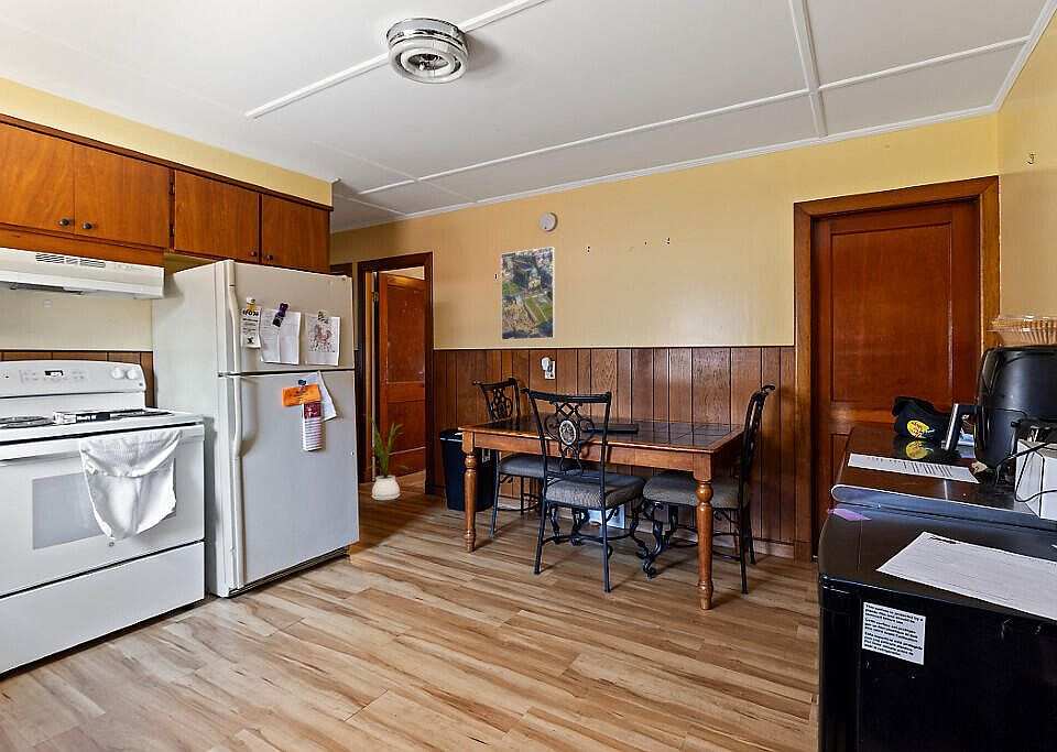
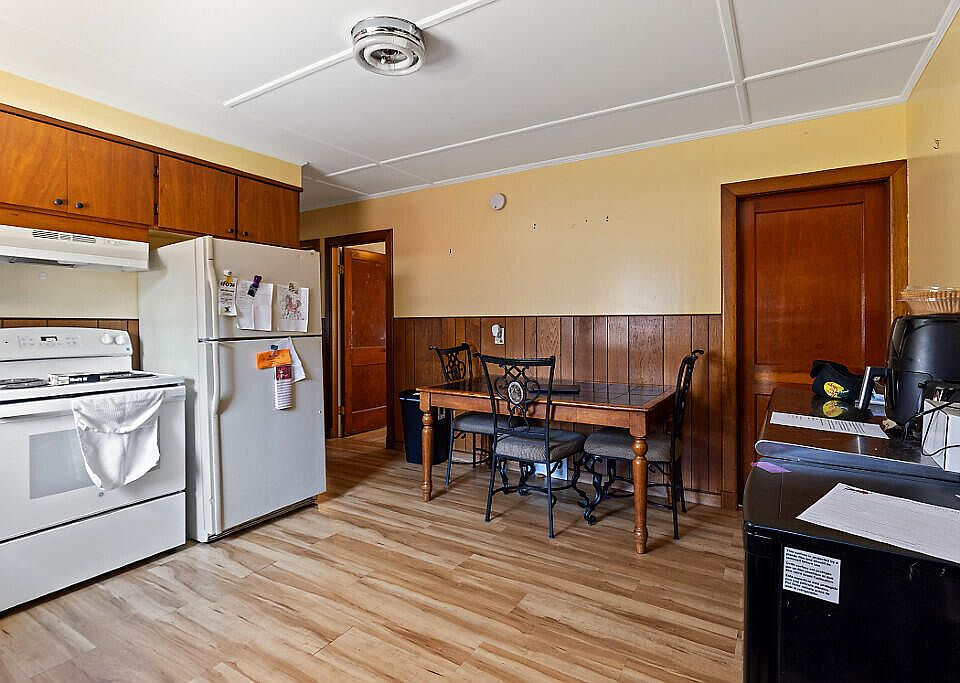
- house plant [361,413,408,501]
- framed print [500,246,557,341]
